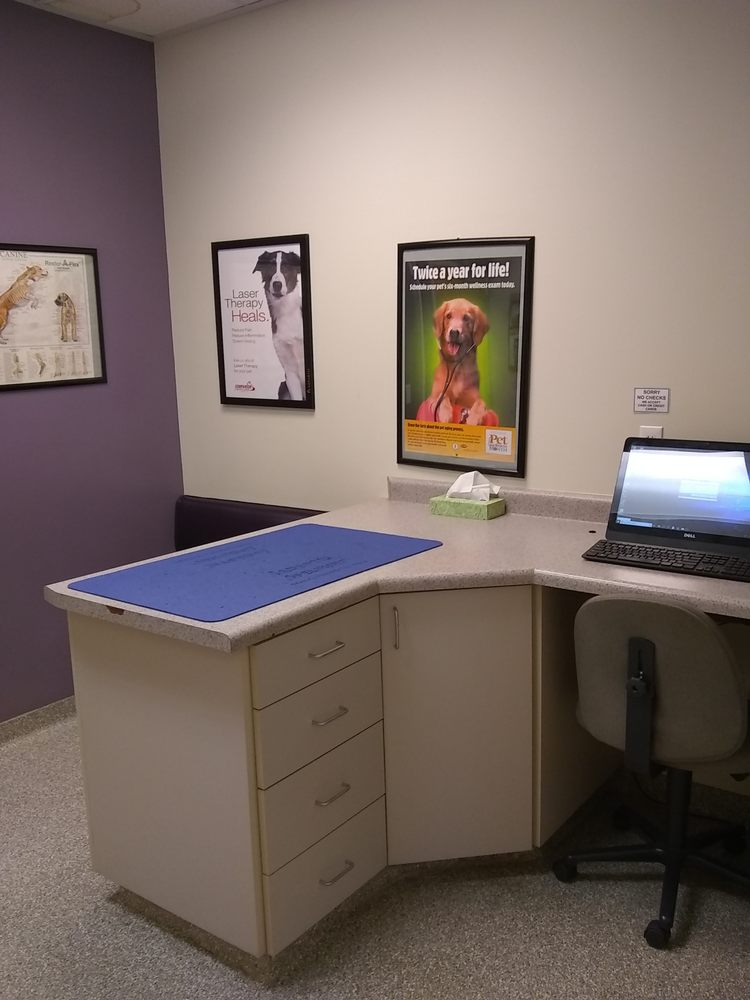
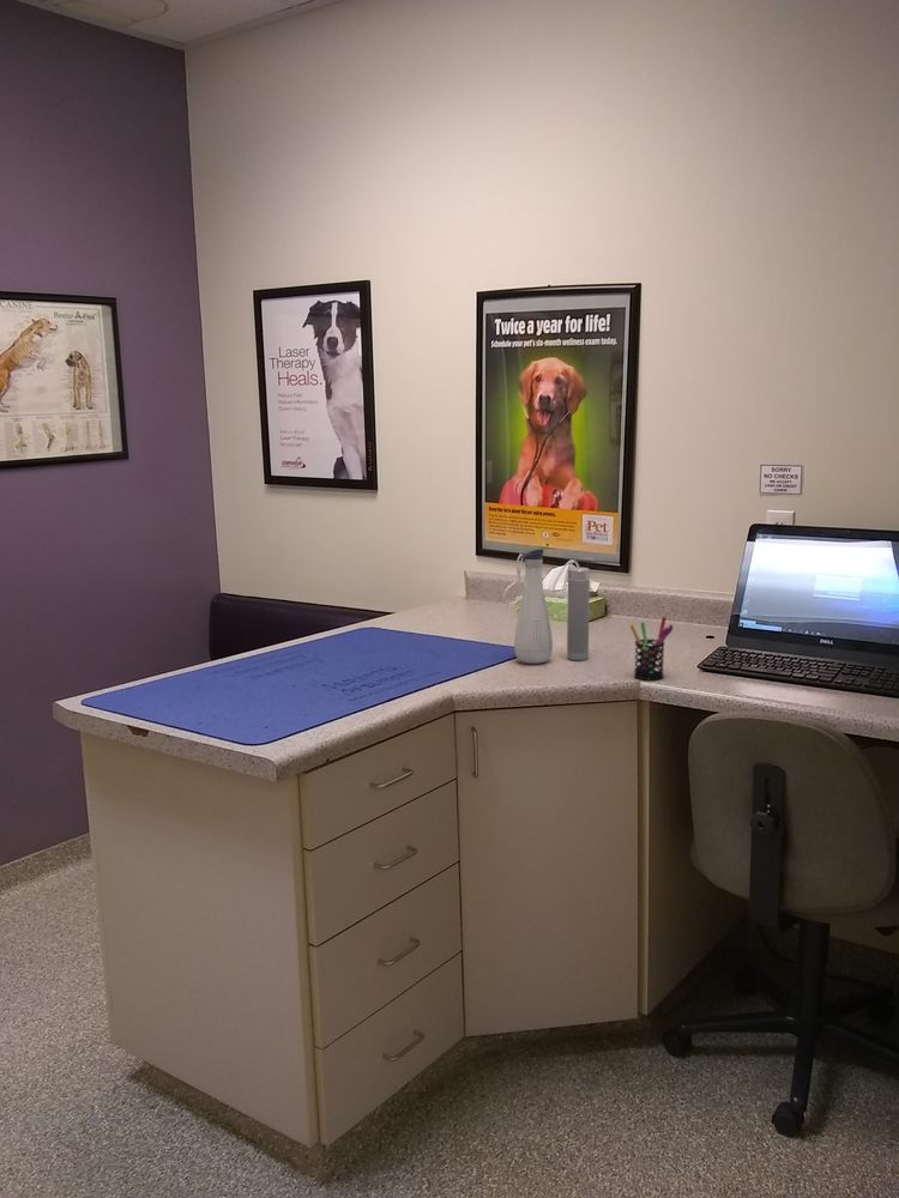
+ pen holder [628,616,675,680]
+ water bottle [502,547,591,665]
